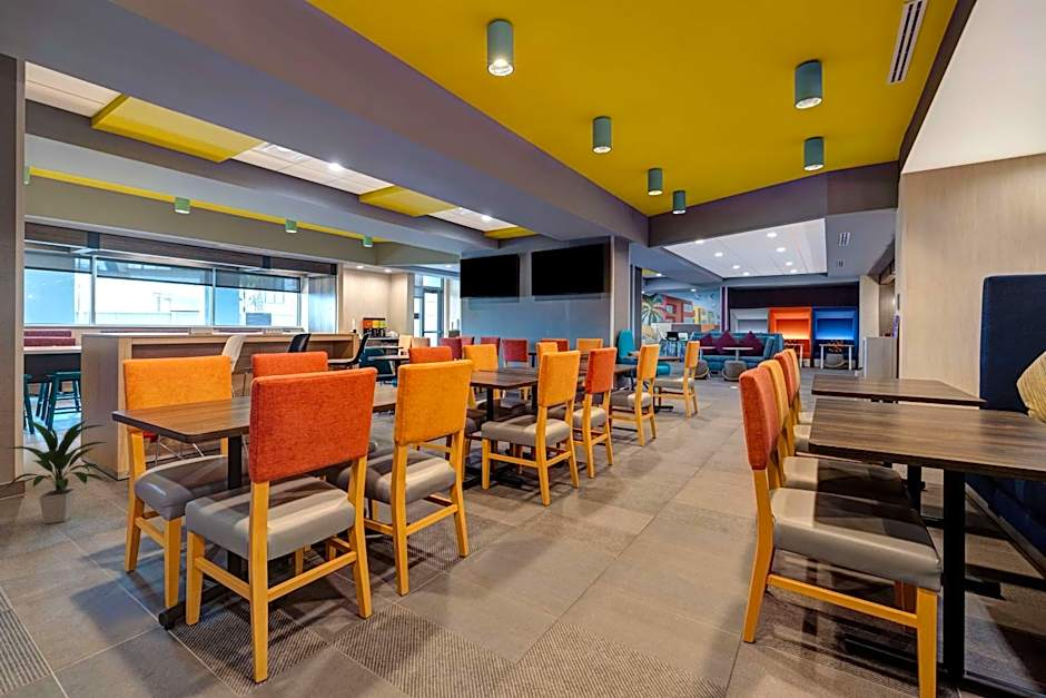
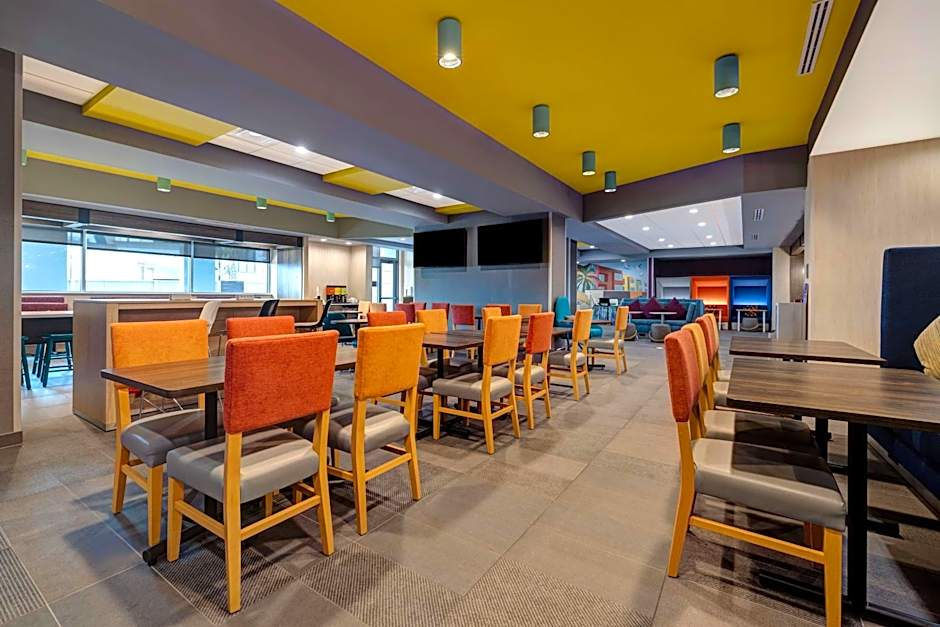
- indoor plant [2,419,108,524]
